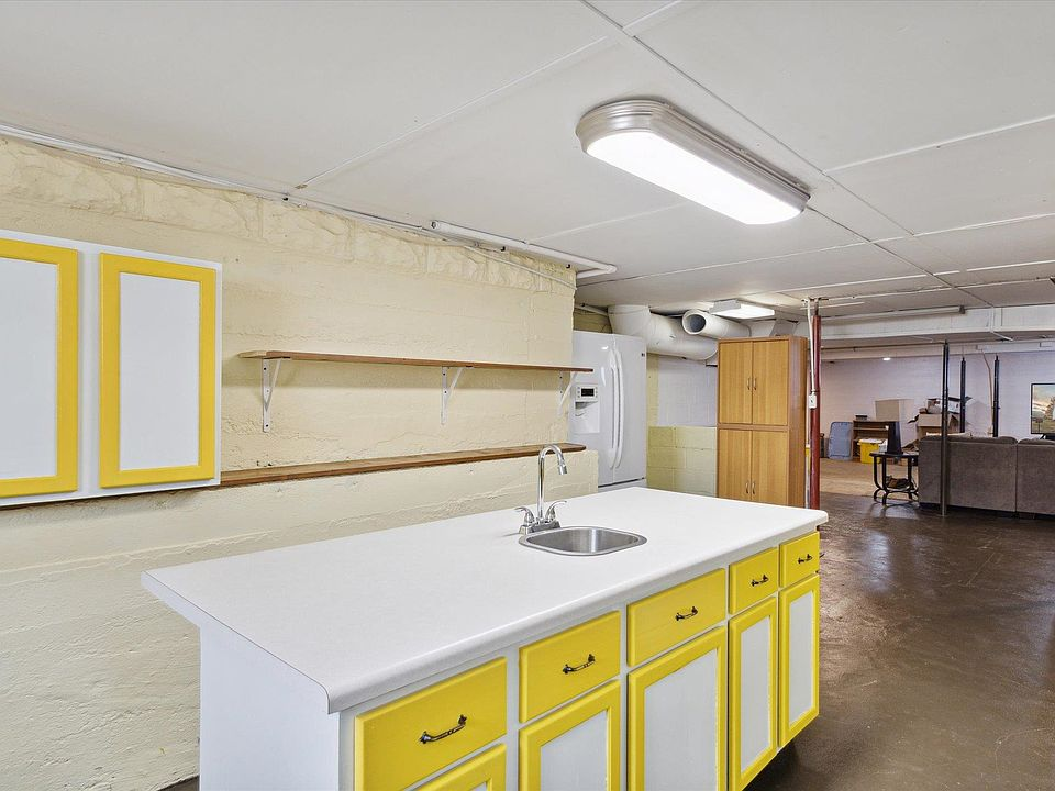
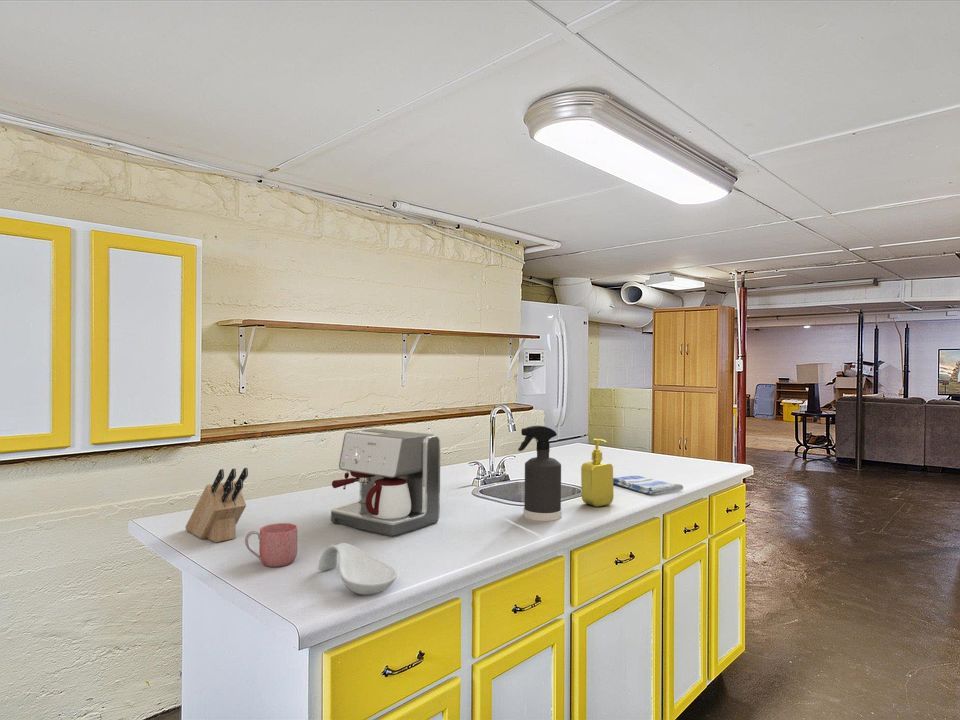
+ coffee maker [330,427,441,537]
+ knife block [184,467,249,543]
+ soap dispenser [580,438,614,508]
+ mug [244,522,298,568]
+ spray bottle [517,425,563,522]
+ spoon rest [317,542,398,596]
+ dish towel [613,475,684,496]
